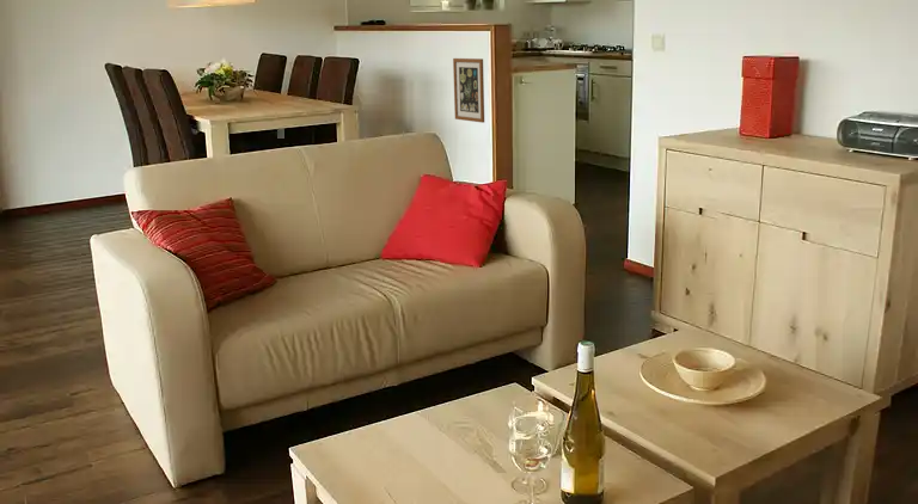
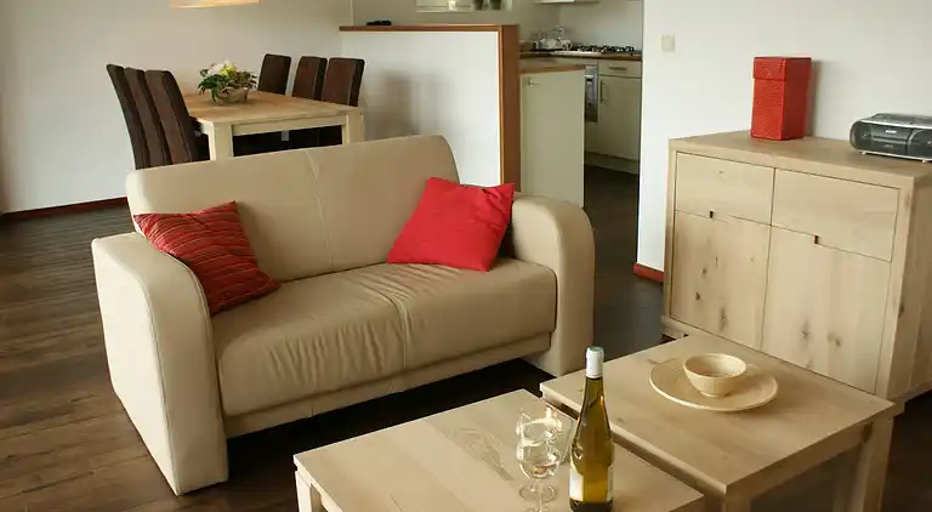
- wall art [452,57,485,124]
